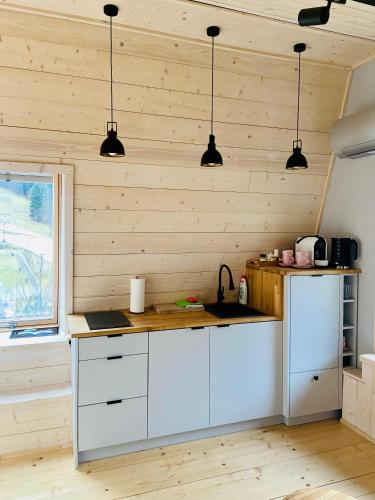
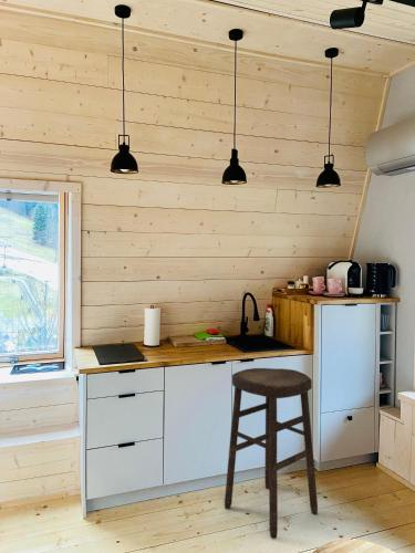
+ stool [224,367,319,540]
